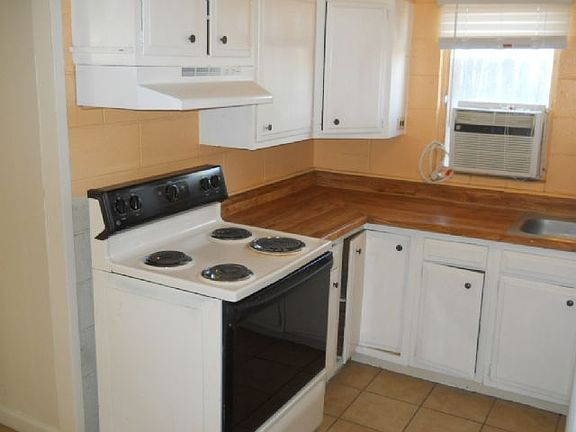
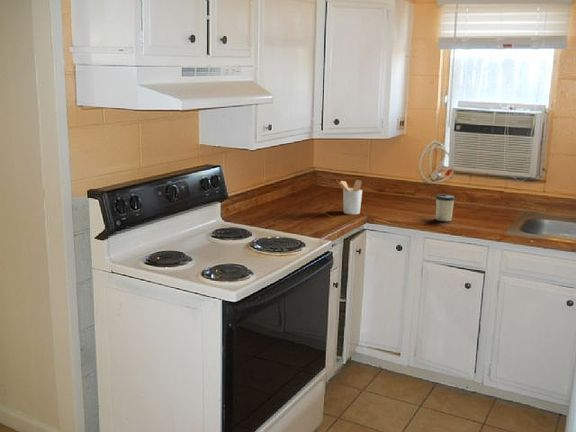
+ utensil holder [335,179,363,216]
+ cup [435,194,456,222]
